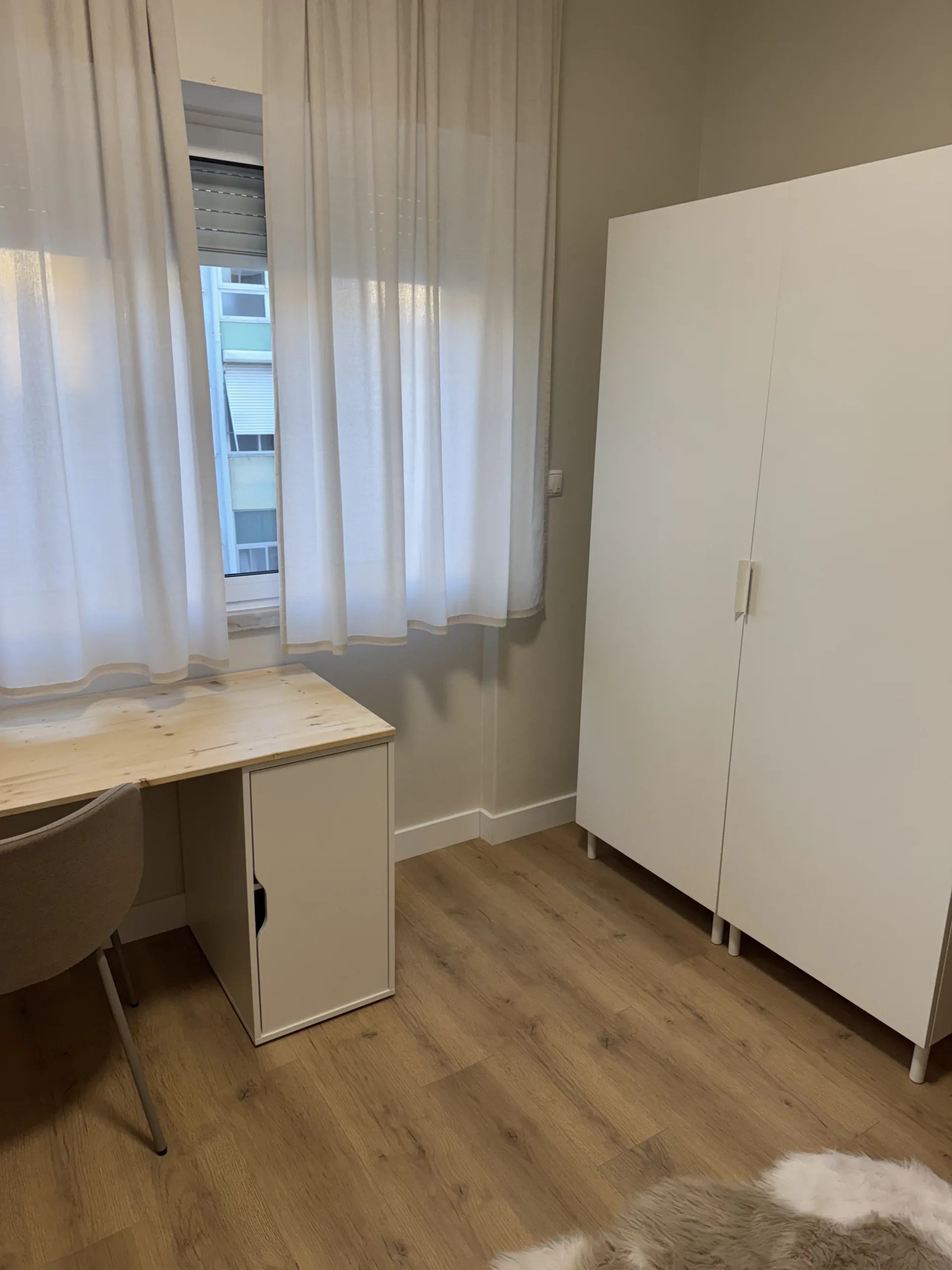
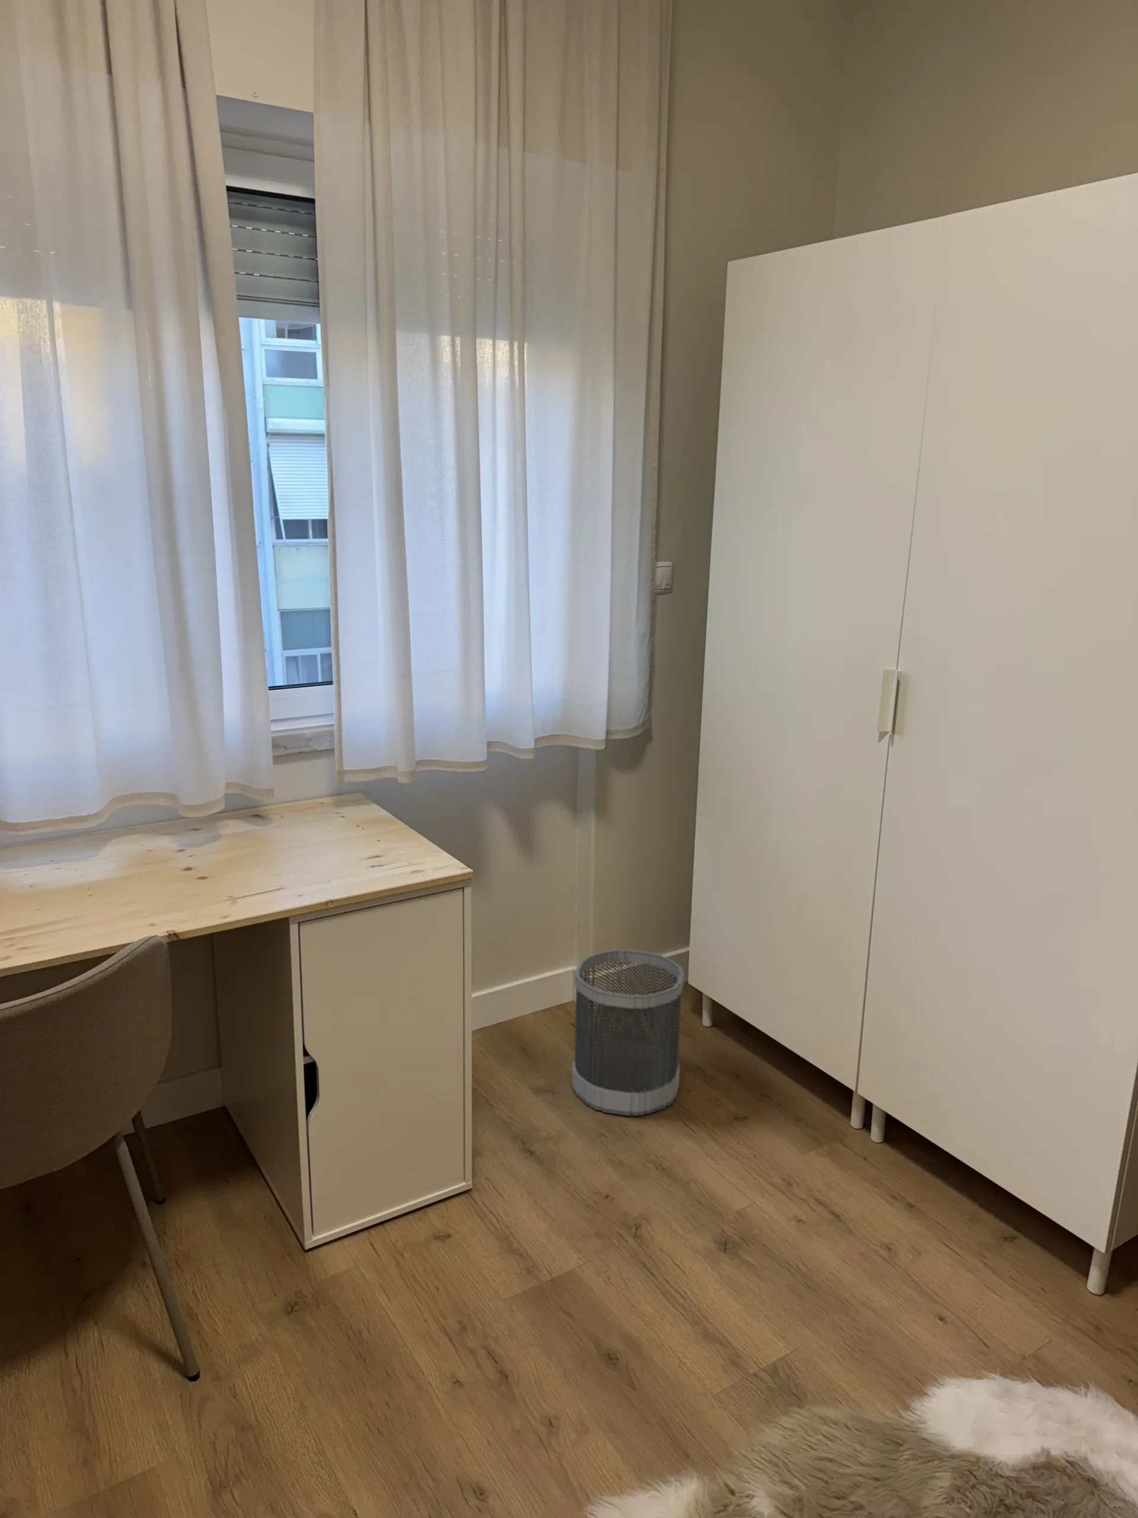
+ wastebasket [571,949,685,1116]
